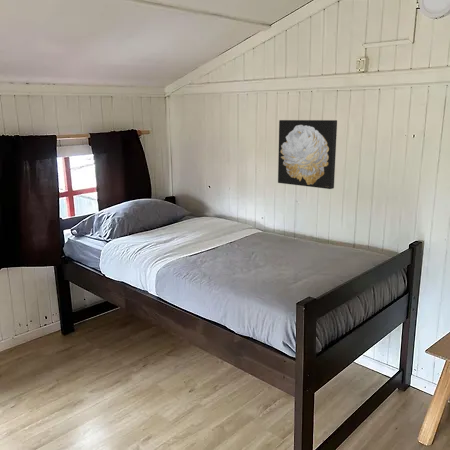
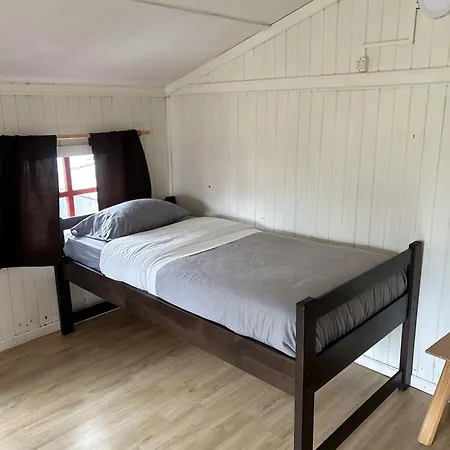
- wall art [277,119,338,190]
